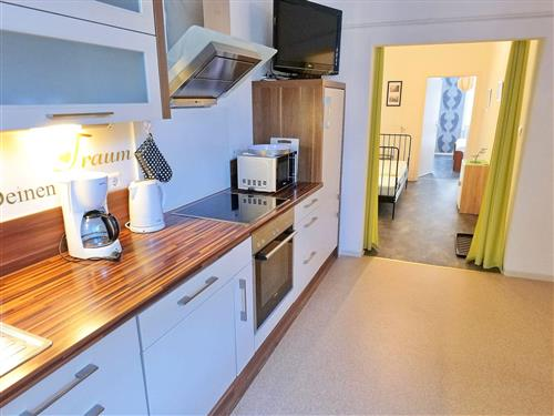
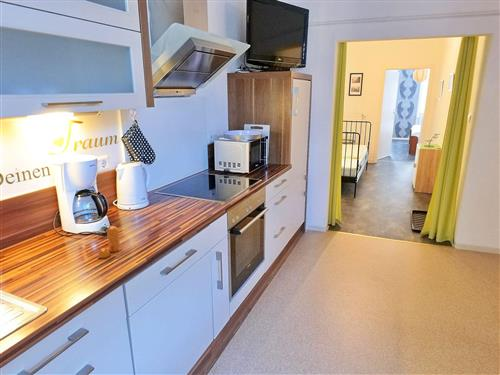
+ pepper shaker [97,225,121,259]
